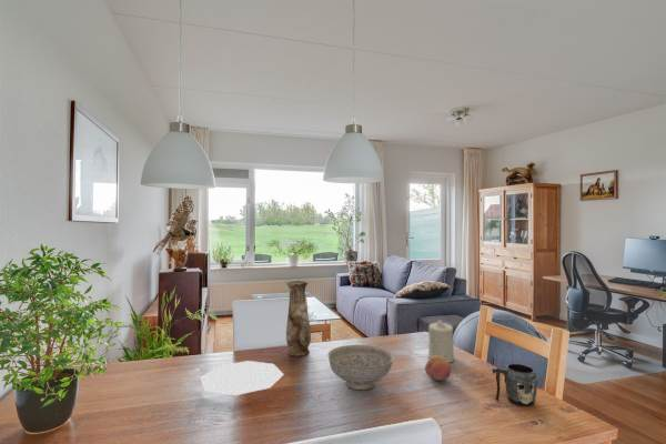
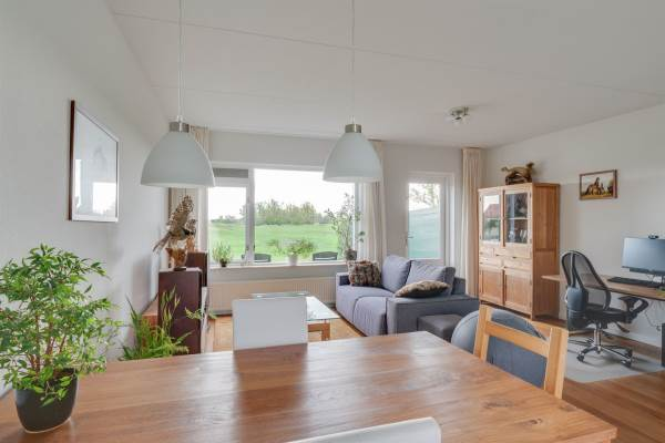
- vase [284,279,312,357]
- mug [492,363,538,407]
- plate [199,360,284,396]
- decorative bowl [326,344,395,391]
- candle [427,319,455,364]
- fruit [424,356,453,382]
